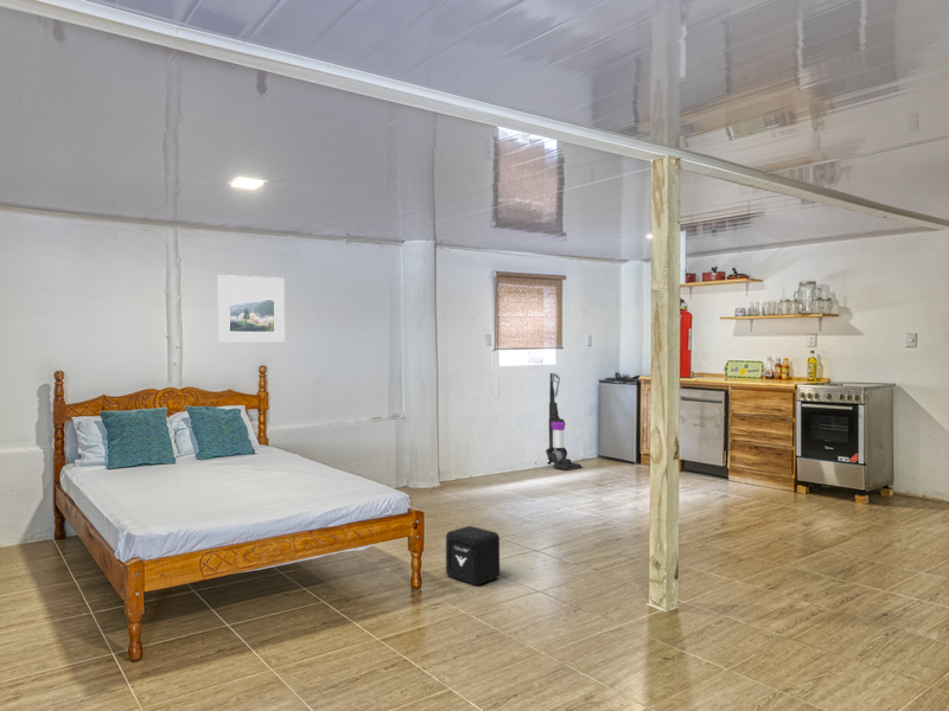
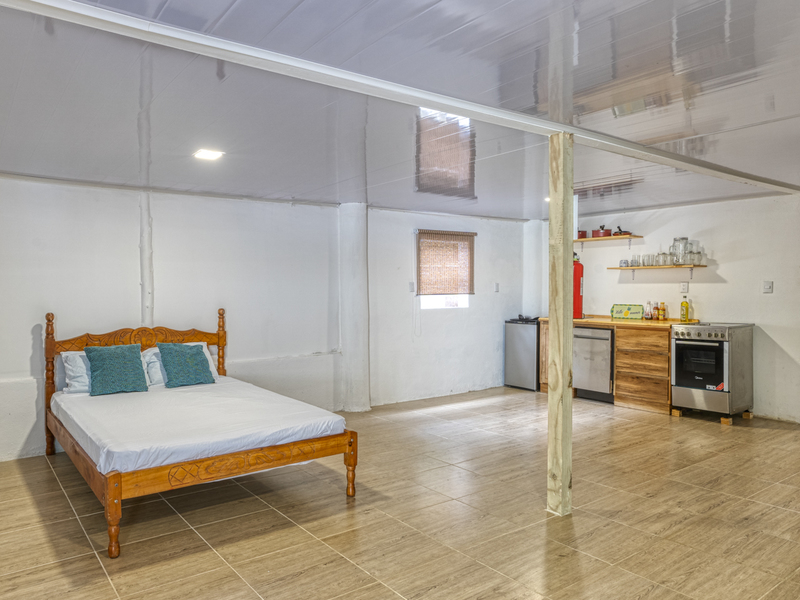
- air purifier [445,525,501,587]
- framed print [217,274,286,344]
- vacuum cleaner [544,372,584,472]
